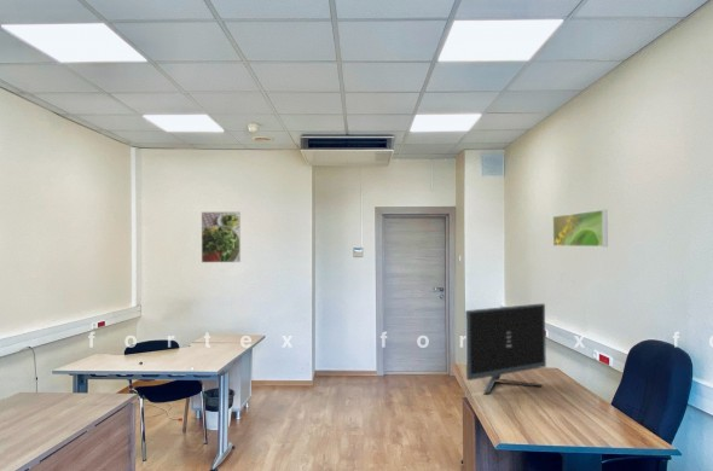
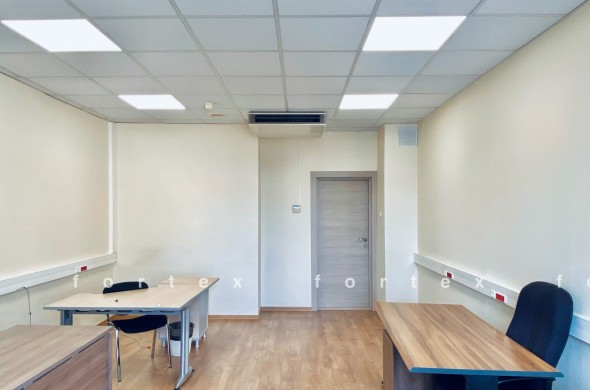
- monitor [464,302,547,396]
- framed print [201,210,242,263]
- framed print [552,209,609,248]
